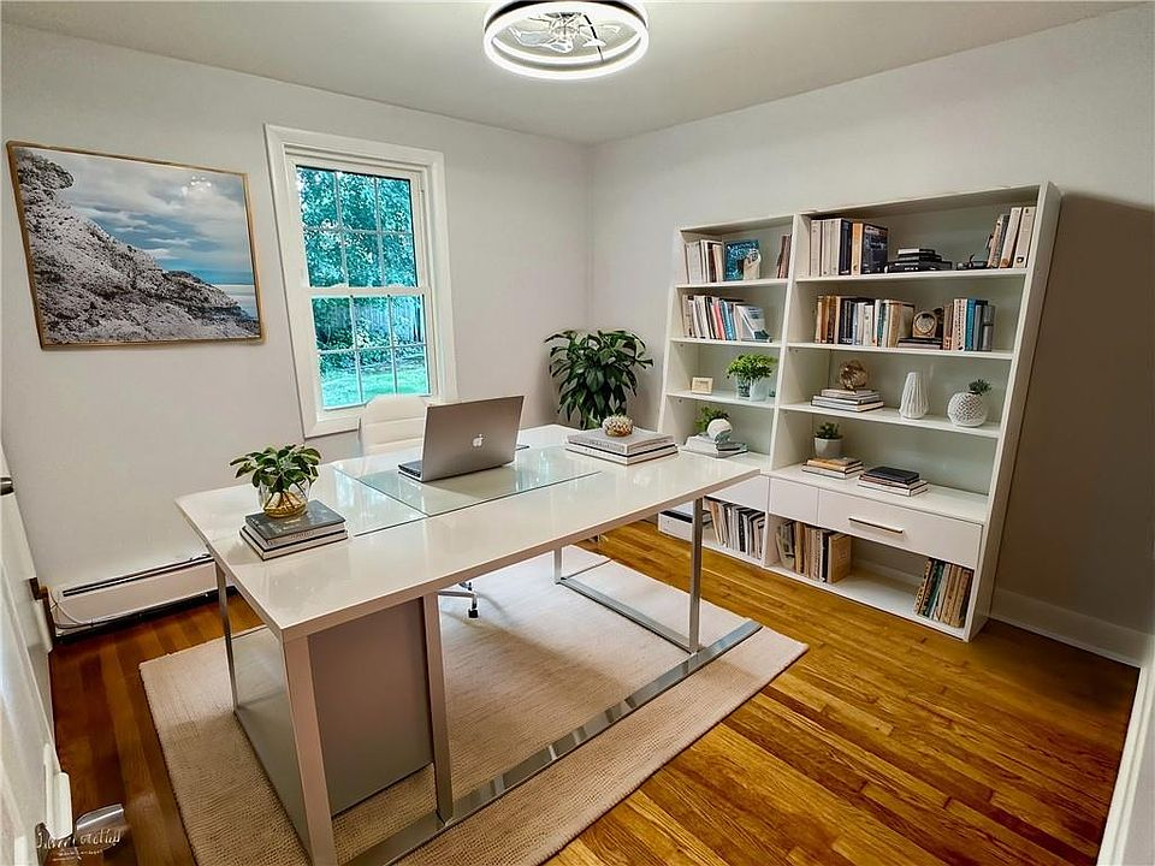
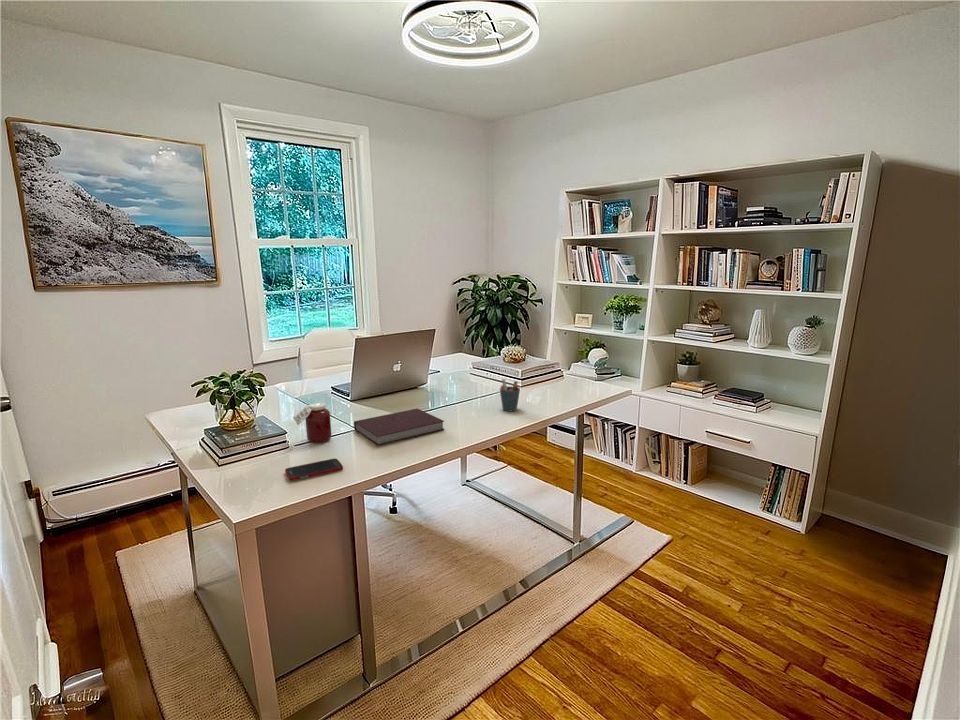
+ jar [292,402,332,444]
+ pen holder [499,378,521,412]
+ notebook [353,408,445,446]
+ cell phone [284,457,344,482]
